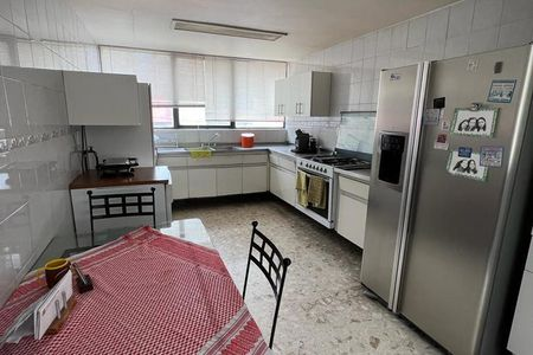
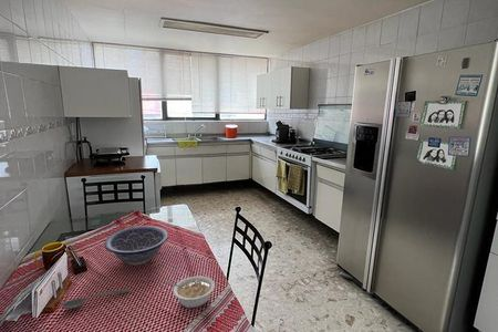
+ legume [166,274,216,310]
+ soupspoon [61,288,131,310]
+ decorative bowl [103,225,169,267]
